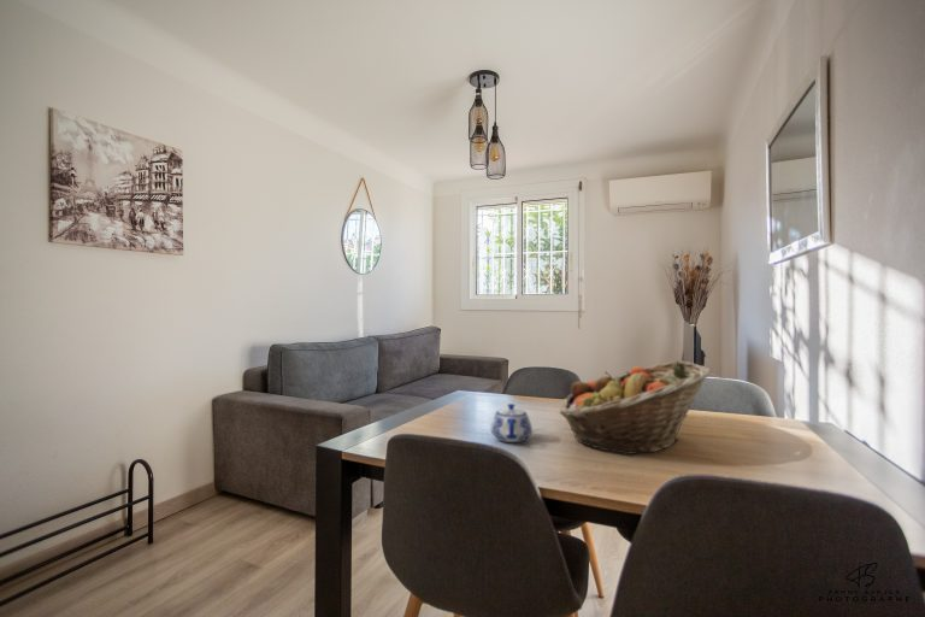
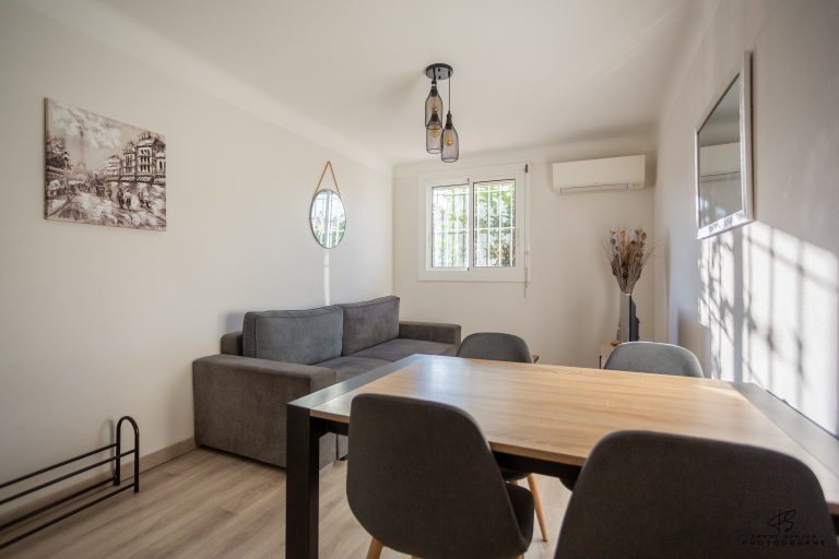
- fruit basket [558,360,712,456]
- teapot [489,402,534,443]
